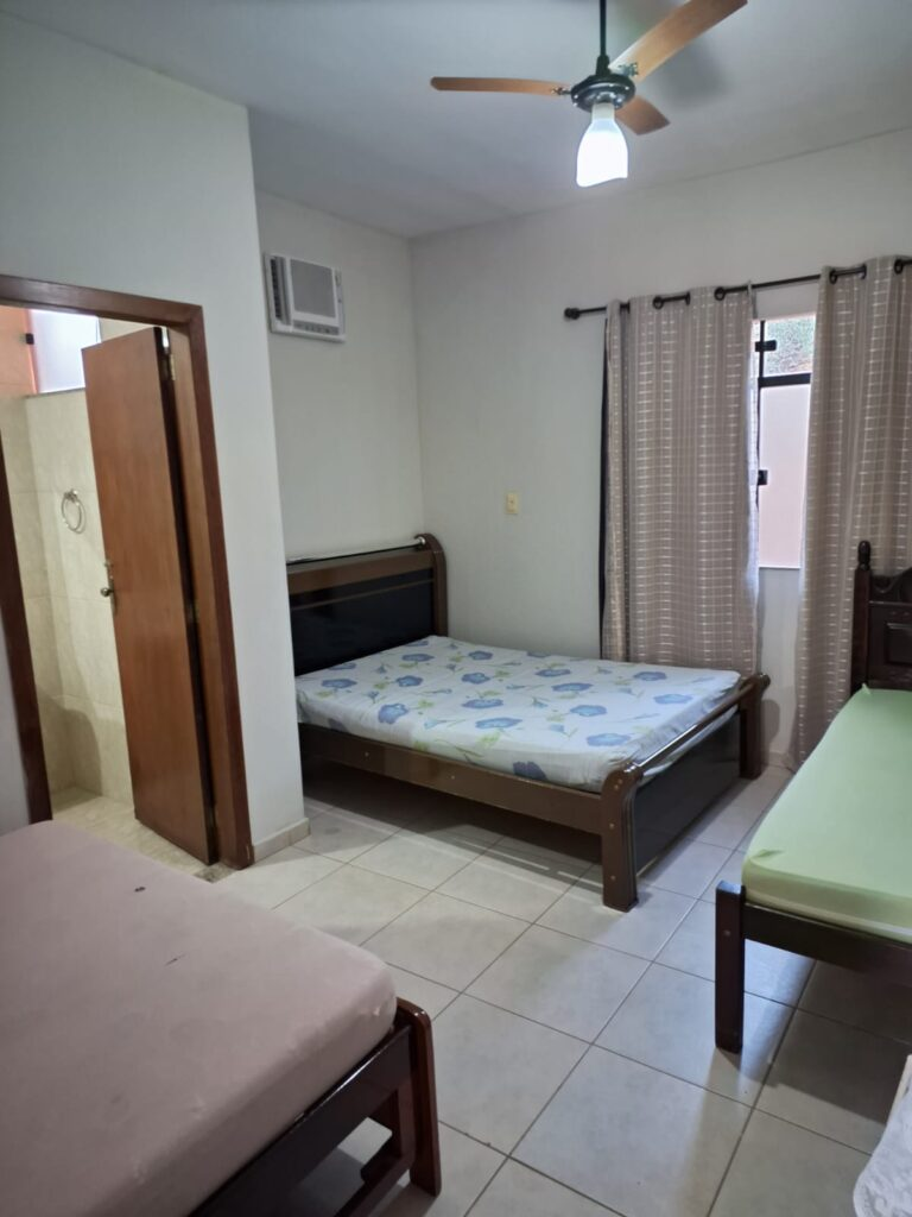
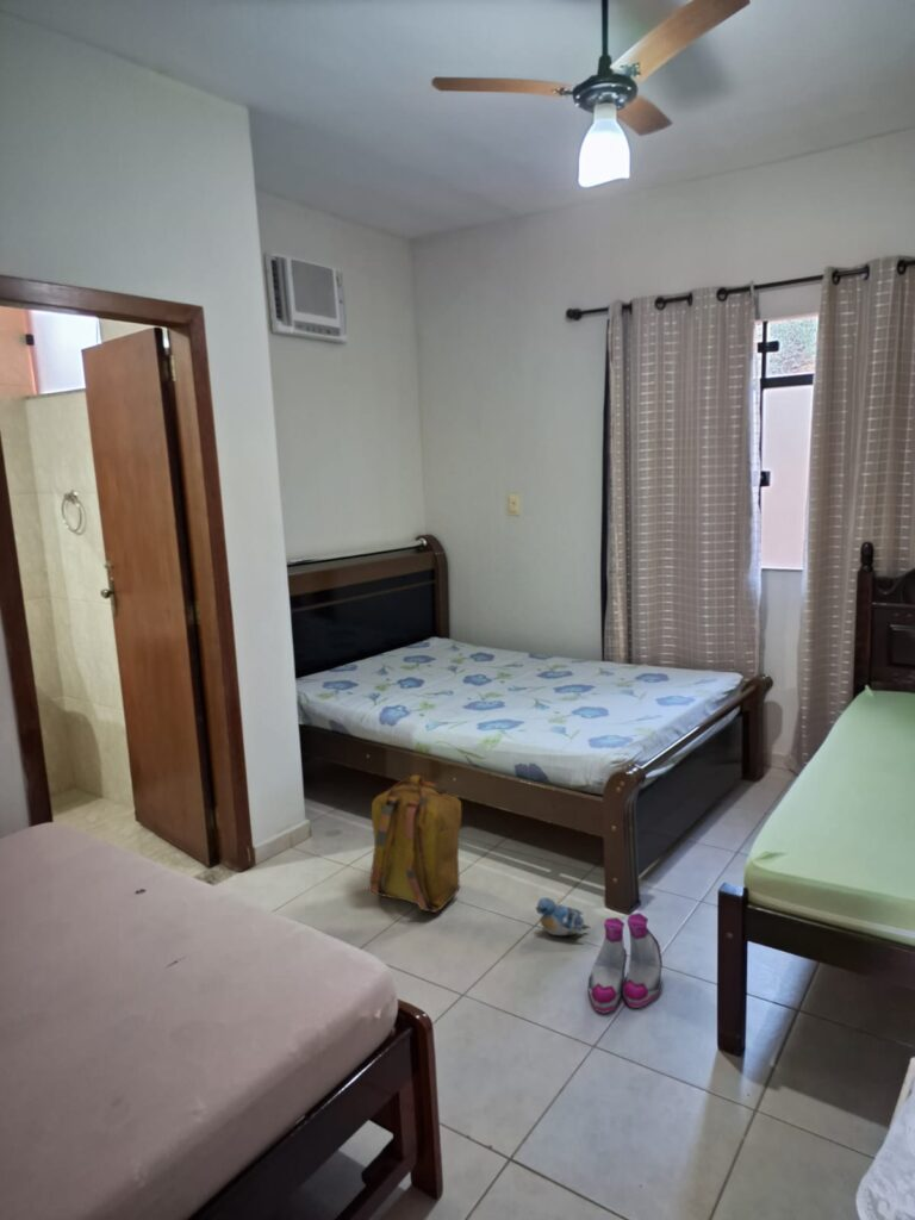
+ backpack [367,772,462,914]
+ boots [587,911,664,1015]
+ plush toy [534,896,591,936]
